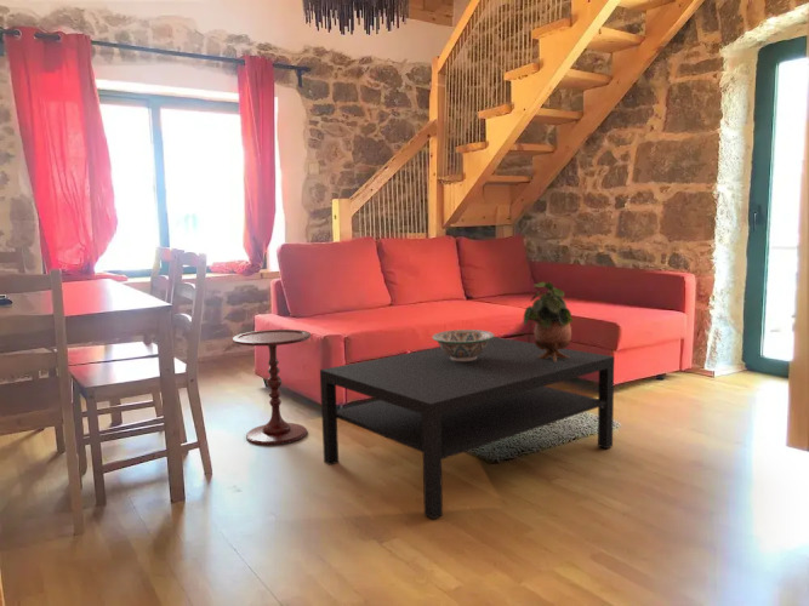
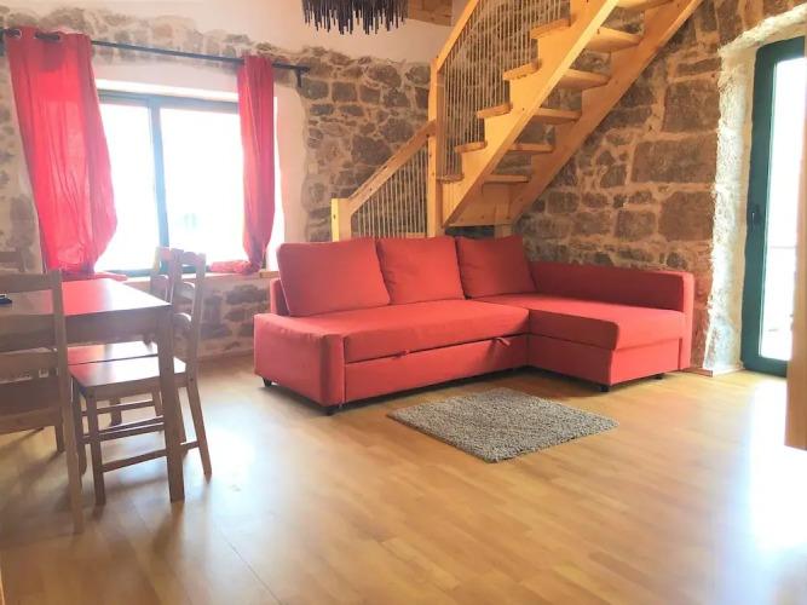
- coffee table [319,336,615,520]
- potted plant [523,281,574,361]
- side table [232,328,312,446]
- decorative bowl [432,328,495,361]
